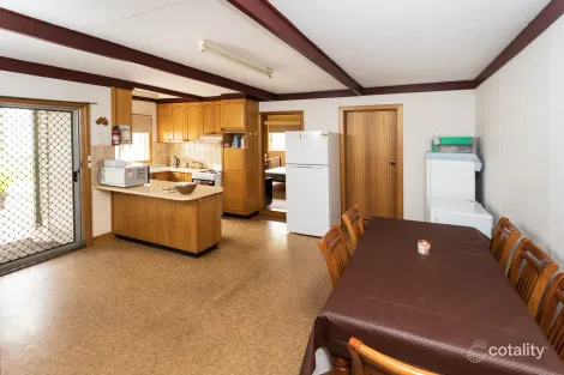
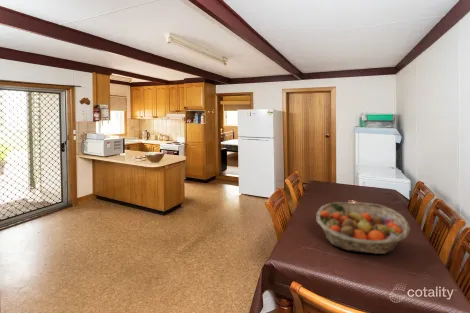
+ fruit basket [315,201,411,255]
